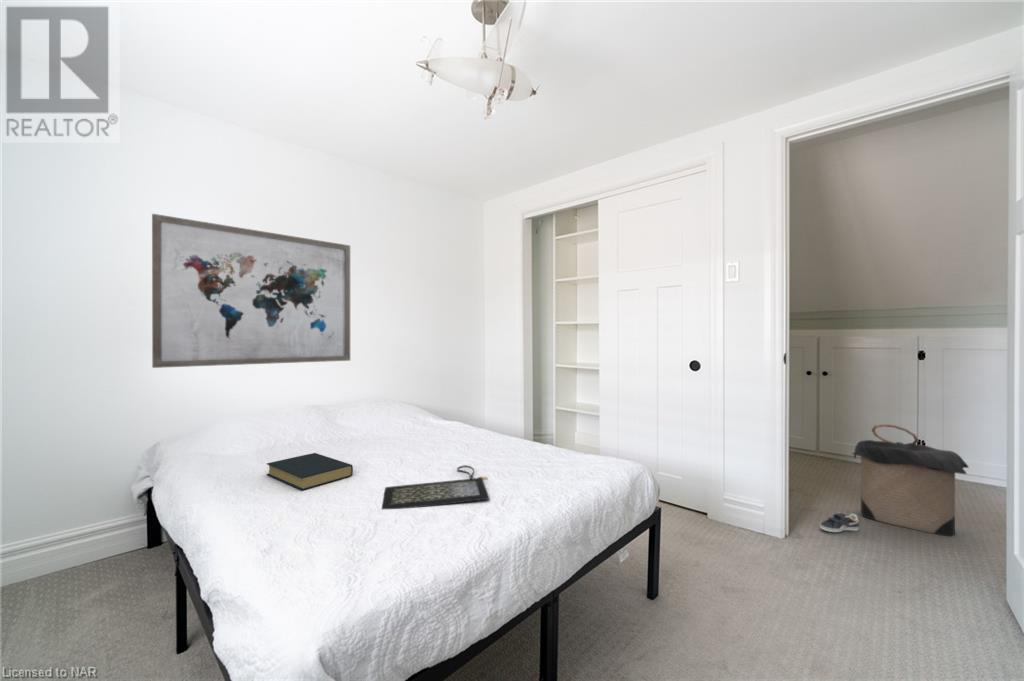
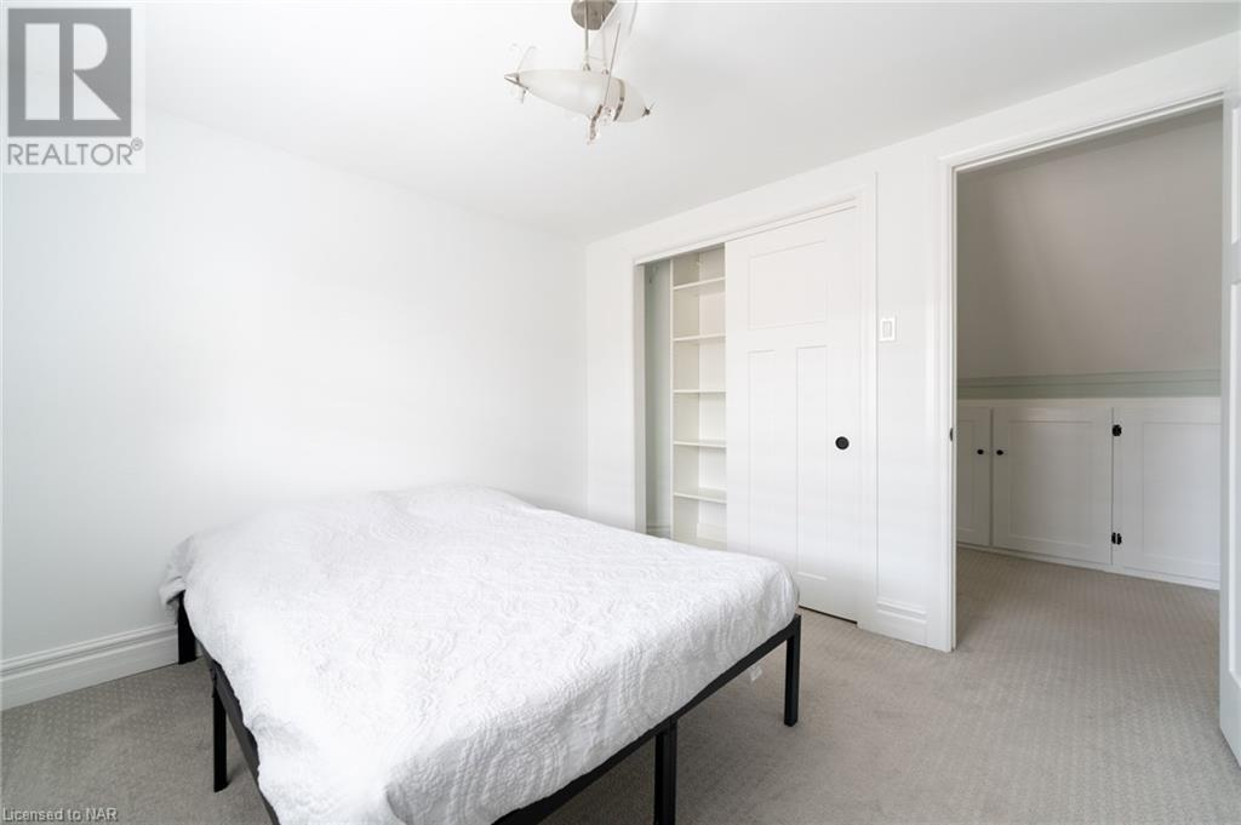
- hardback book [265,452,354,491]
- sneaker [819,511,860,533]
- laundry hamper [851,423,970,537]
- clutch bag [381,464,490,510]
- wall art [151,213,351,369]
